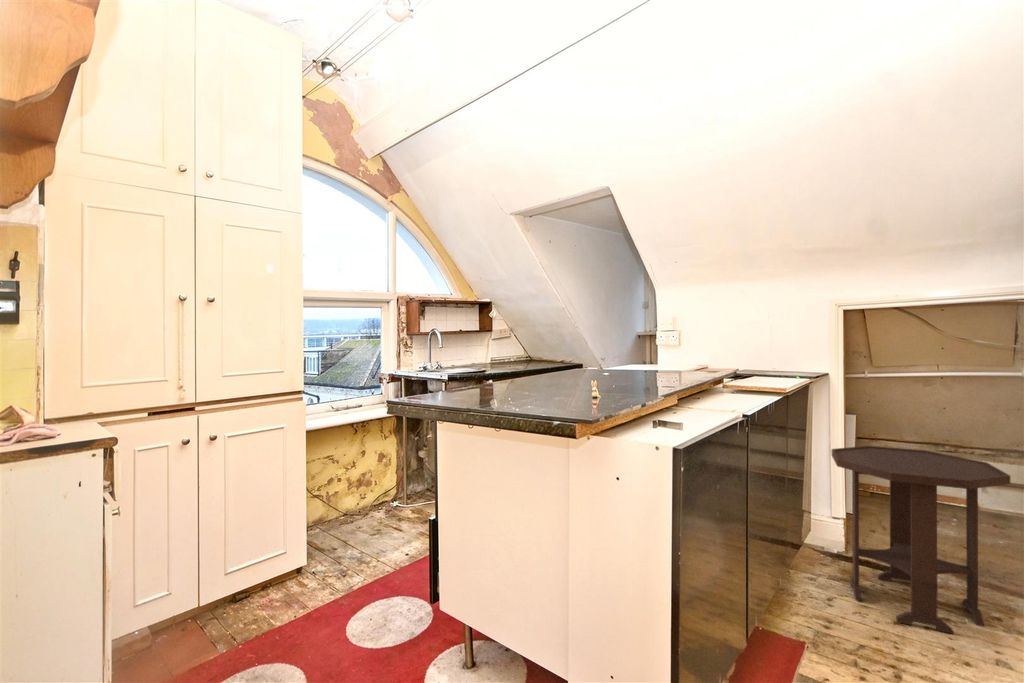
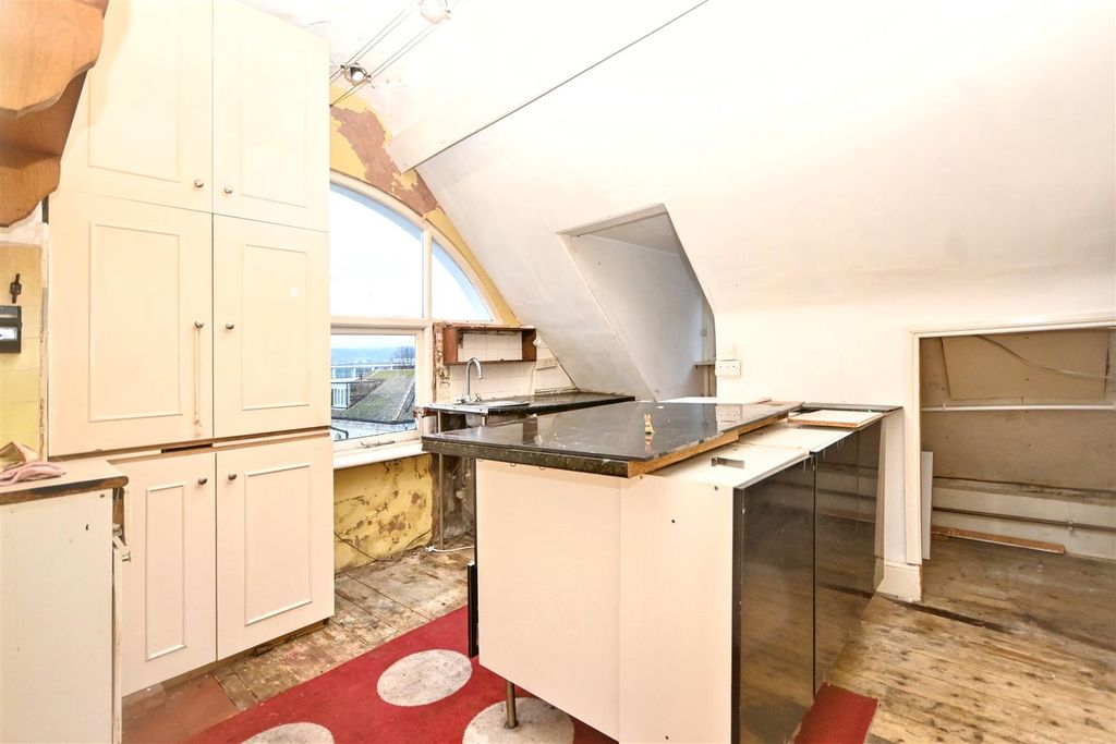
- side table [831,445,1011,635]
